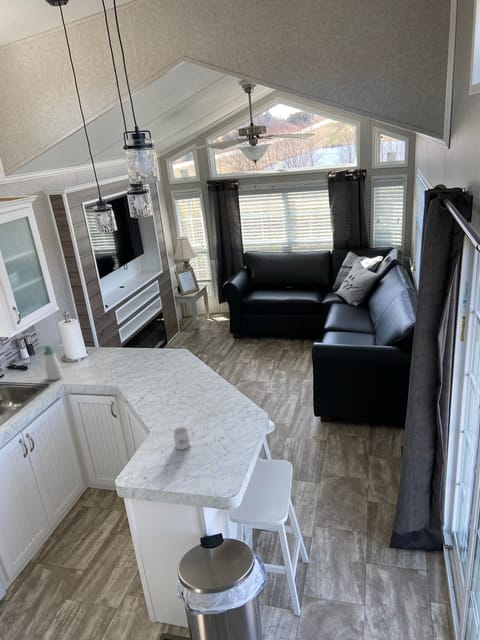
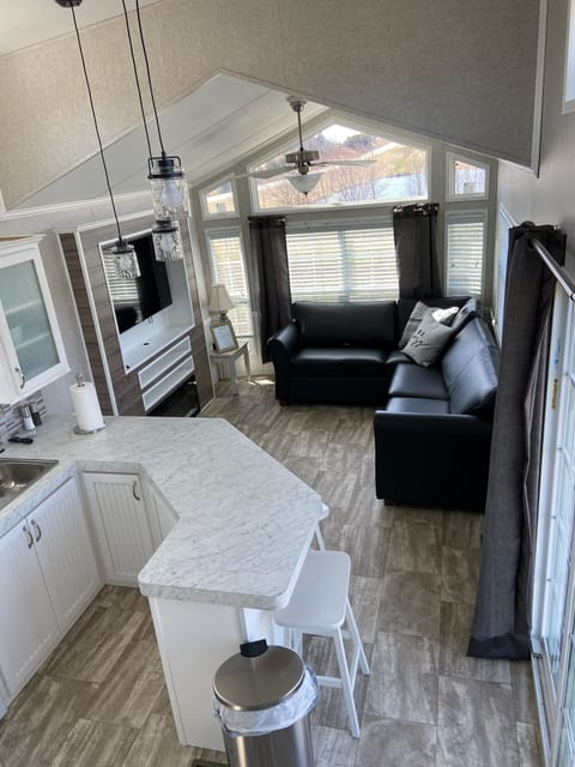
- mug [172,426,195,451]
- soap bottle [41,344,64,381]
